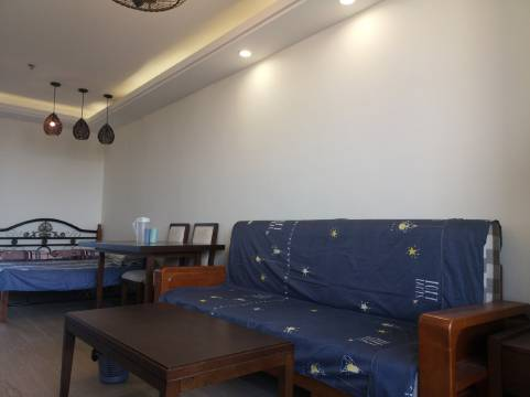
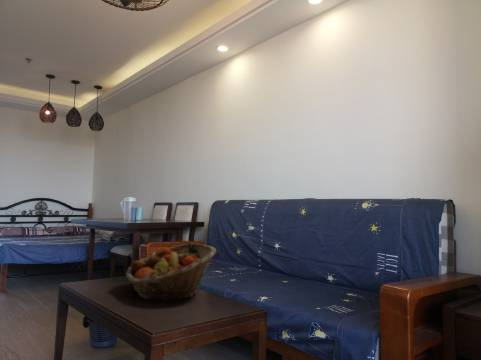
+ fruit basket [125,242,217,302]
